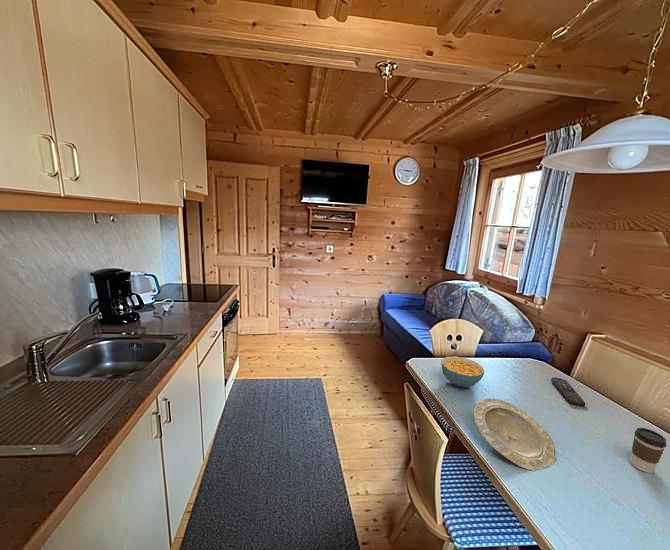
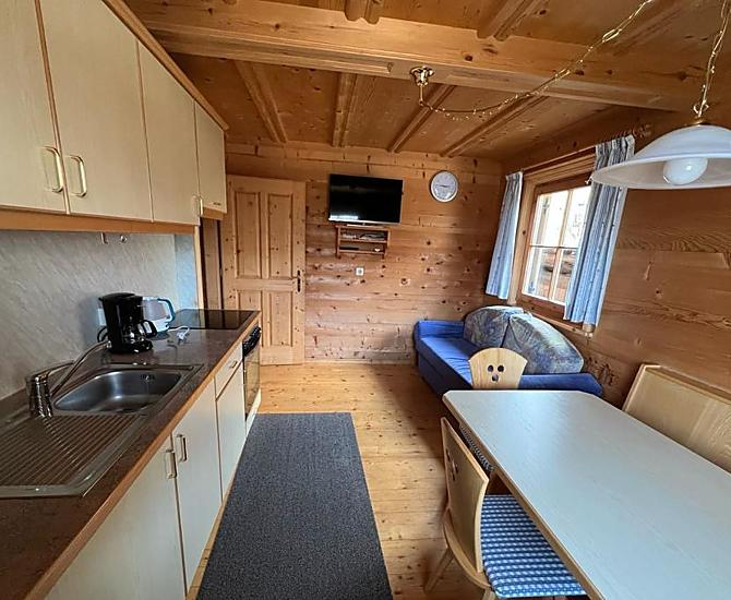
- cereal bowl [441,355,485,388]
- remote control [550,376,587,407]
- plate [472,398,557,471]
- coffee cup [630,427,667,474]
